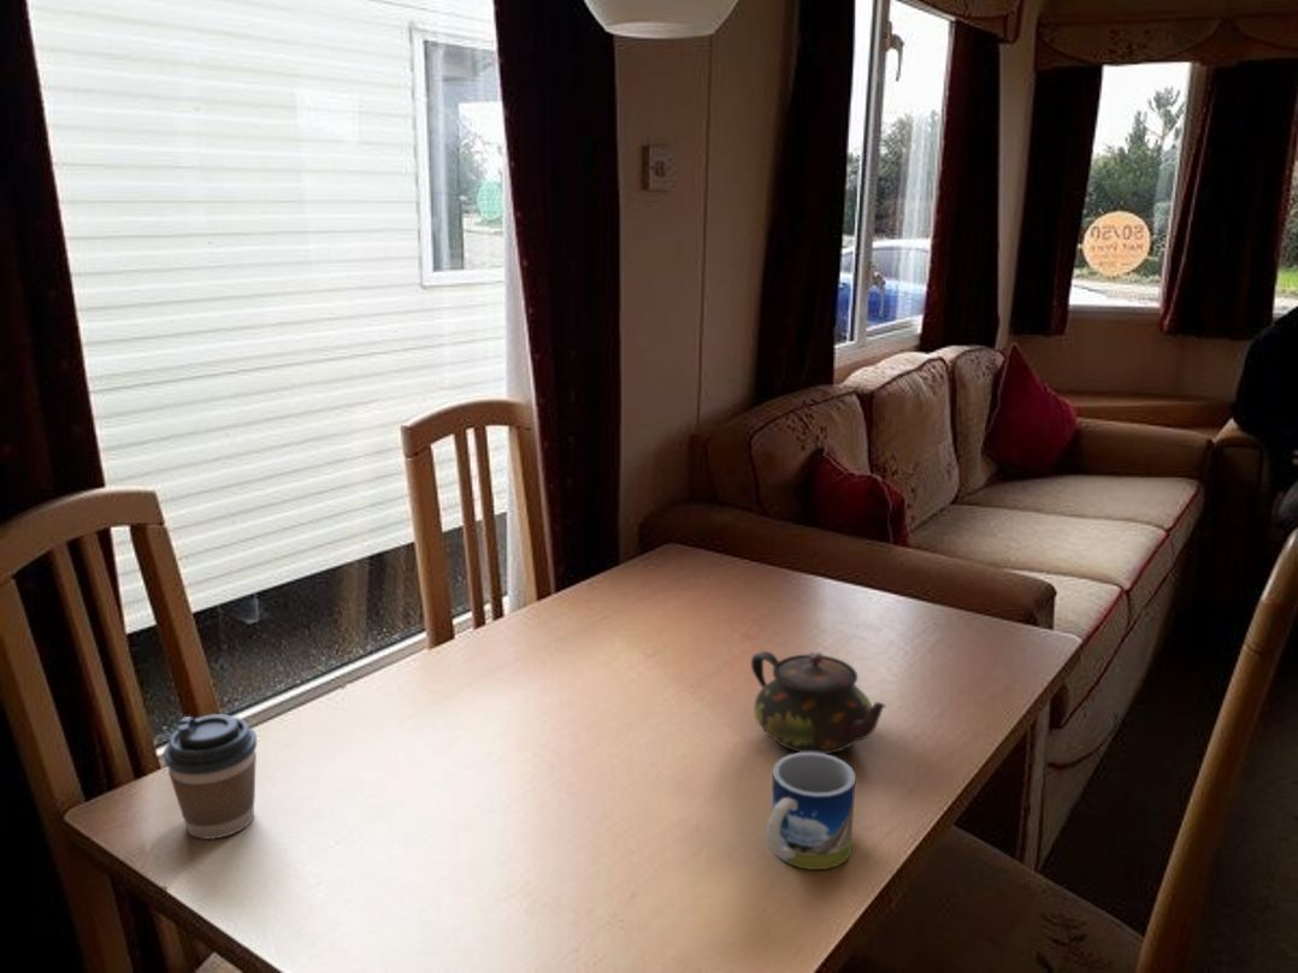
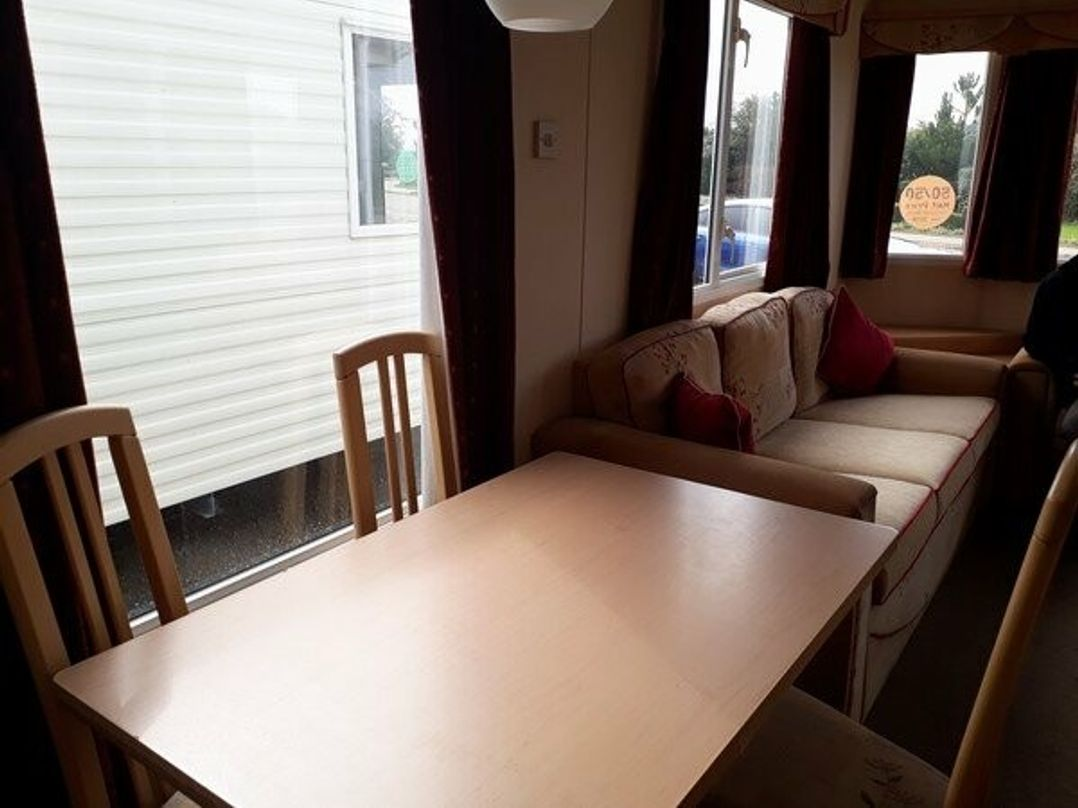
- mug [766,751,856,871]
- coffee cup [163,713,258,841]
- teapot [750,650,887,755]
